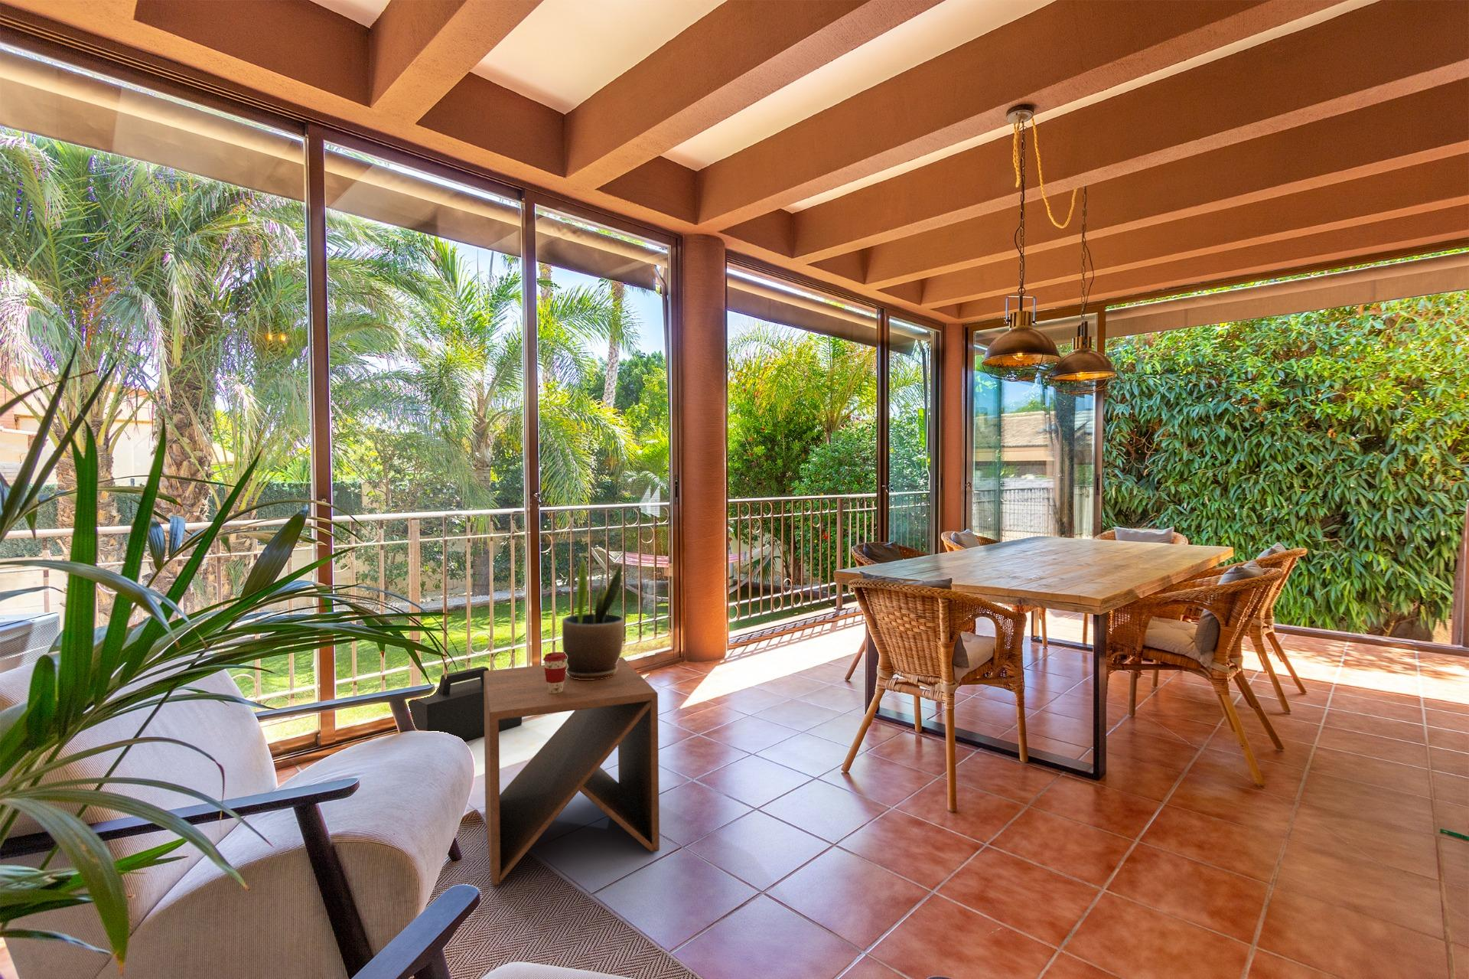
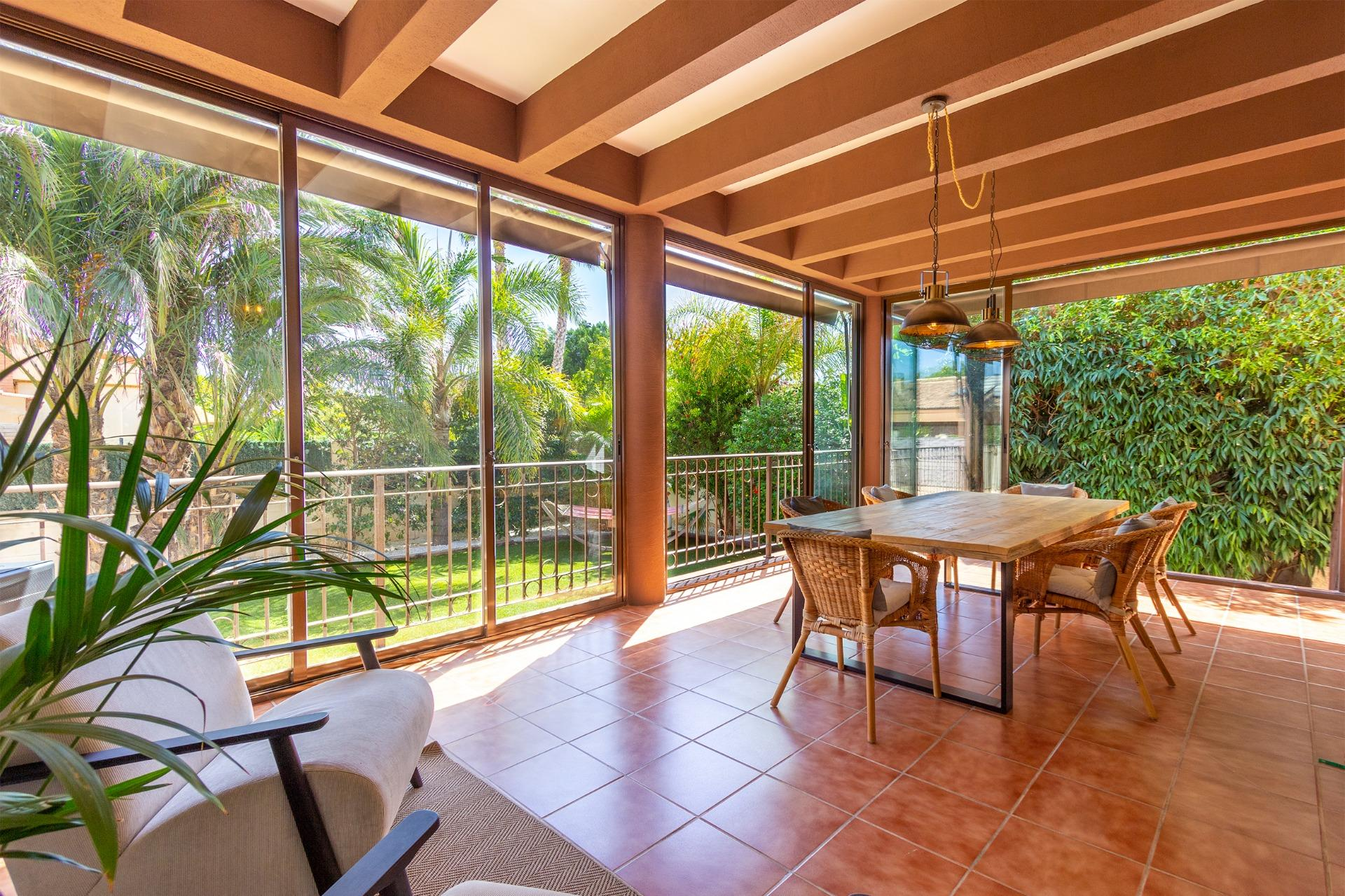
- potted plant [561,556,625,680]
- side table [484,657,661,886]
- speaker [407,665,522,742]
- coffee cup [543,651,567,694]
